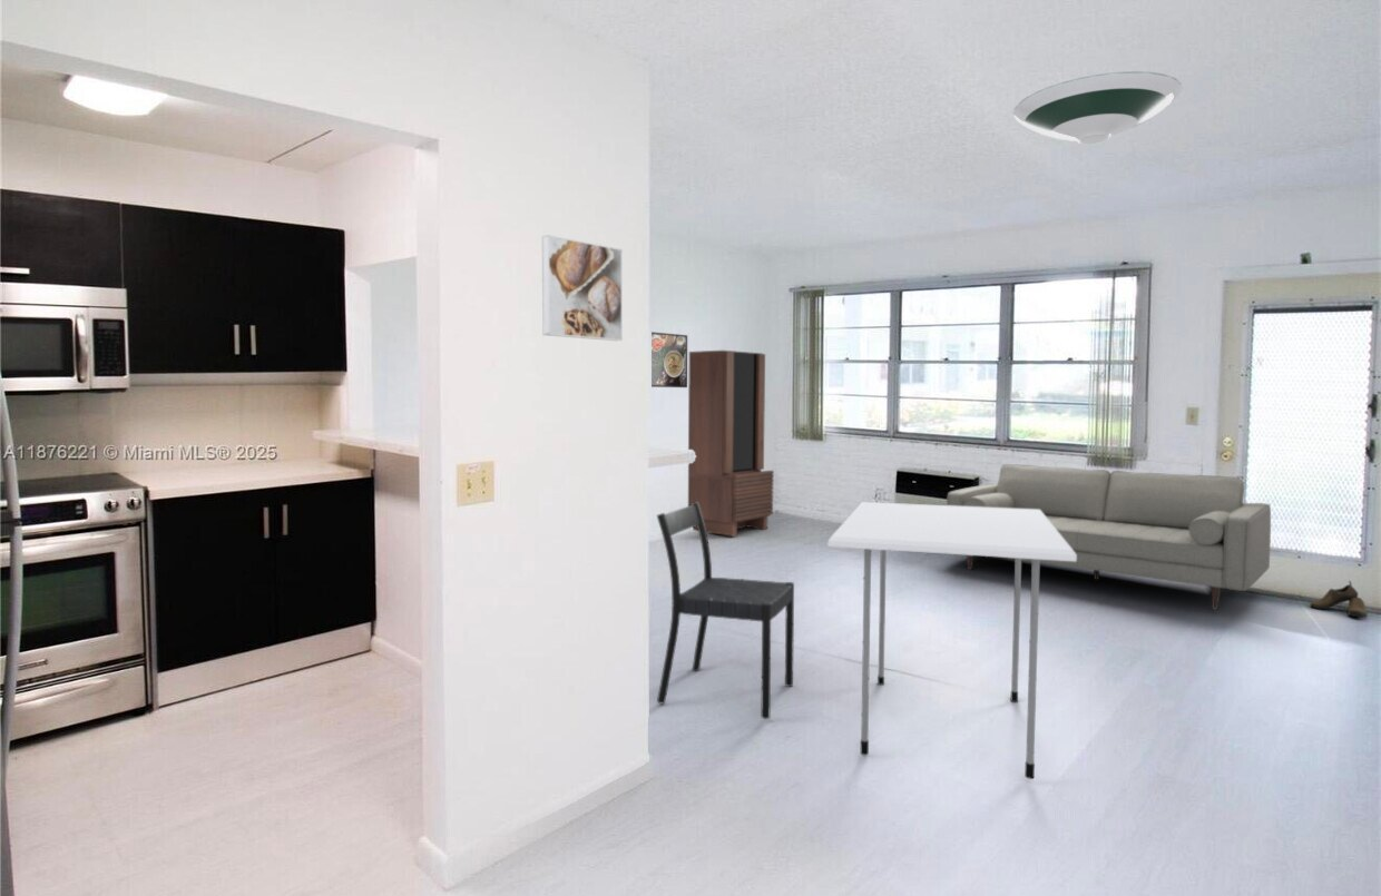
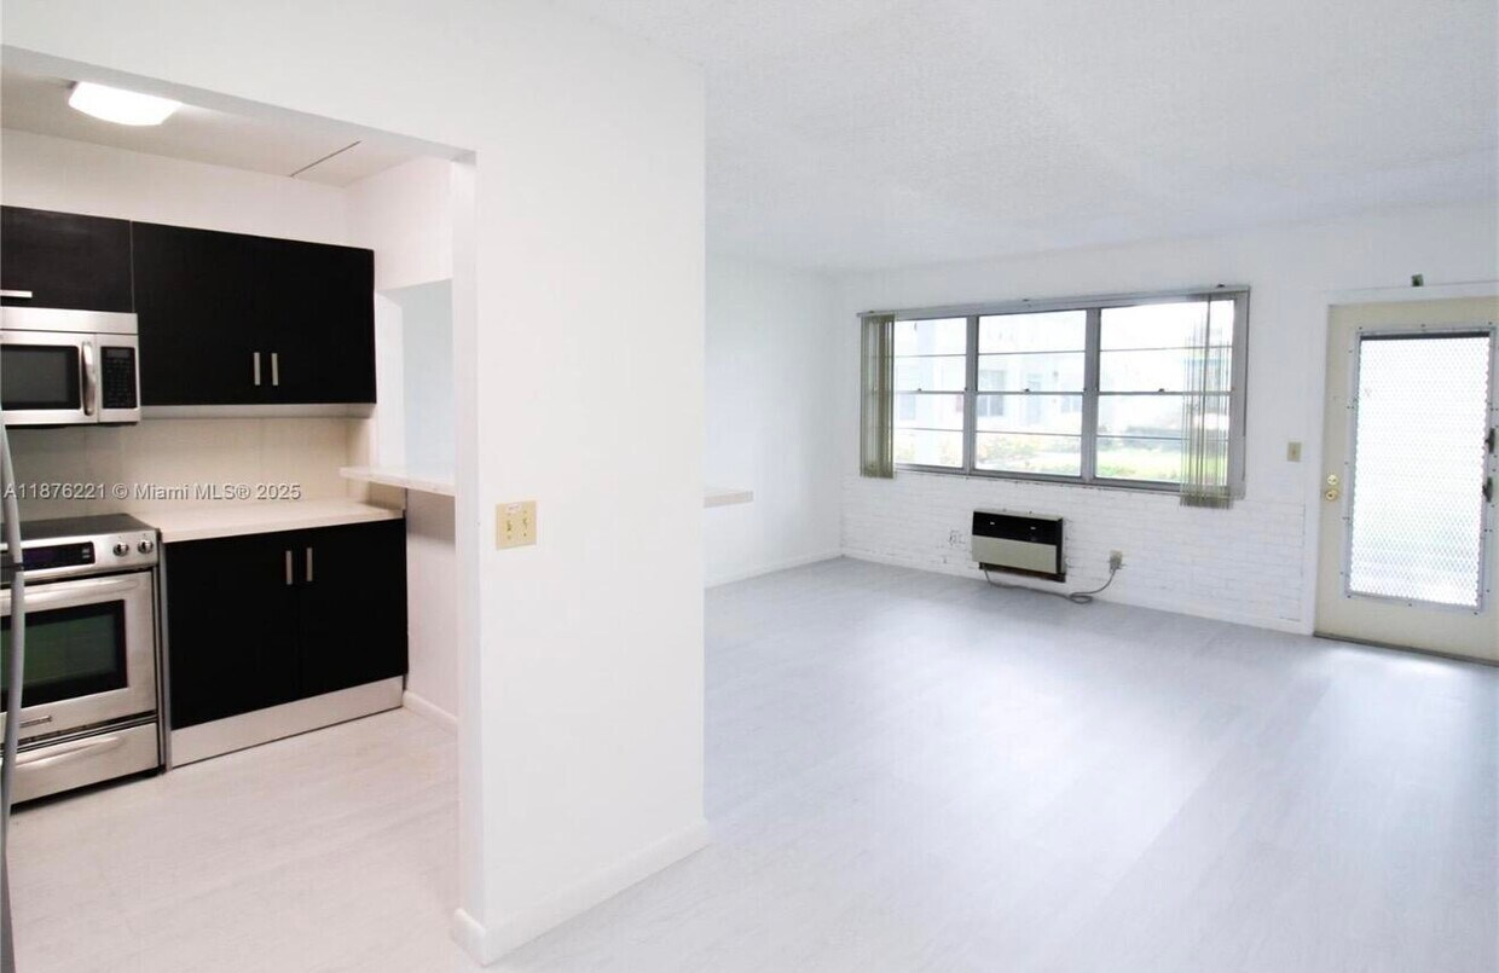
- shoe [1309,580,1369,619]
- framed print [650,331,688,388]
- chair [656,502,795,720]
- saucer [1012,70,1183,145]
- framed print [541,234,624,342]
- sofa [946,463,1272,611]
- bookcase [687,349,775,538]
- dining table [826,501,1077,780]
